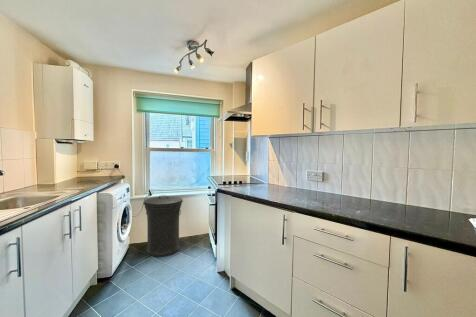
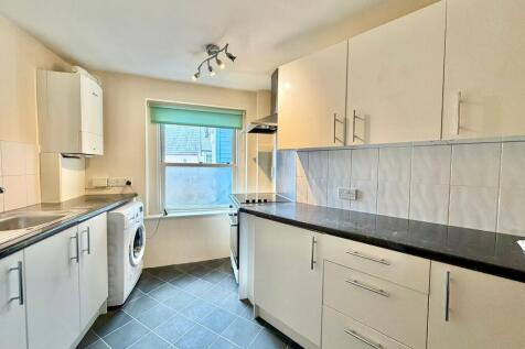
- trash can [142,194,184,258]
